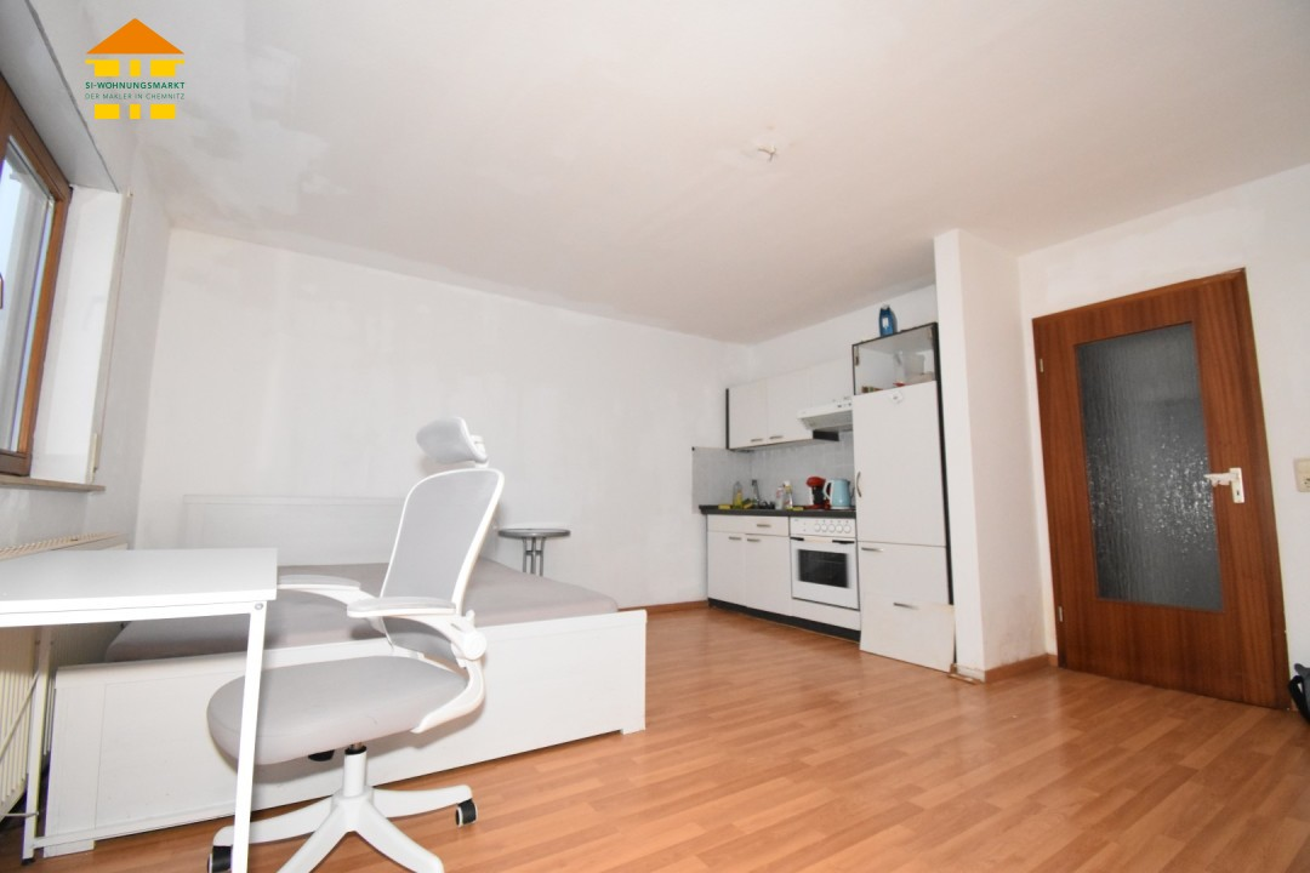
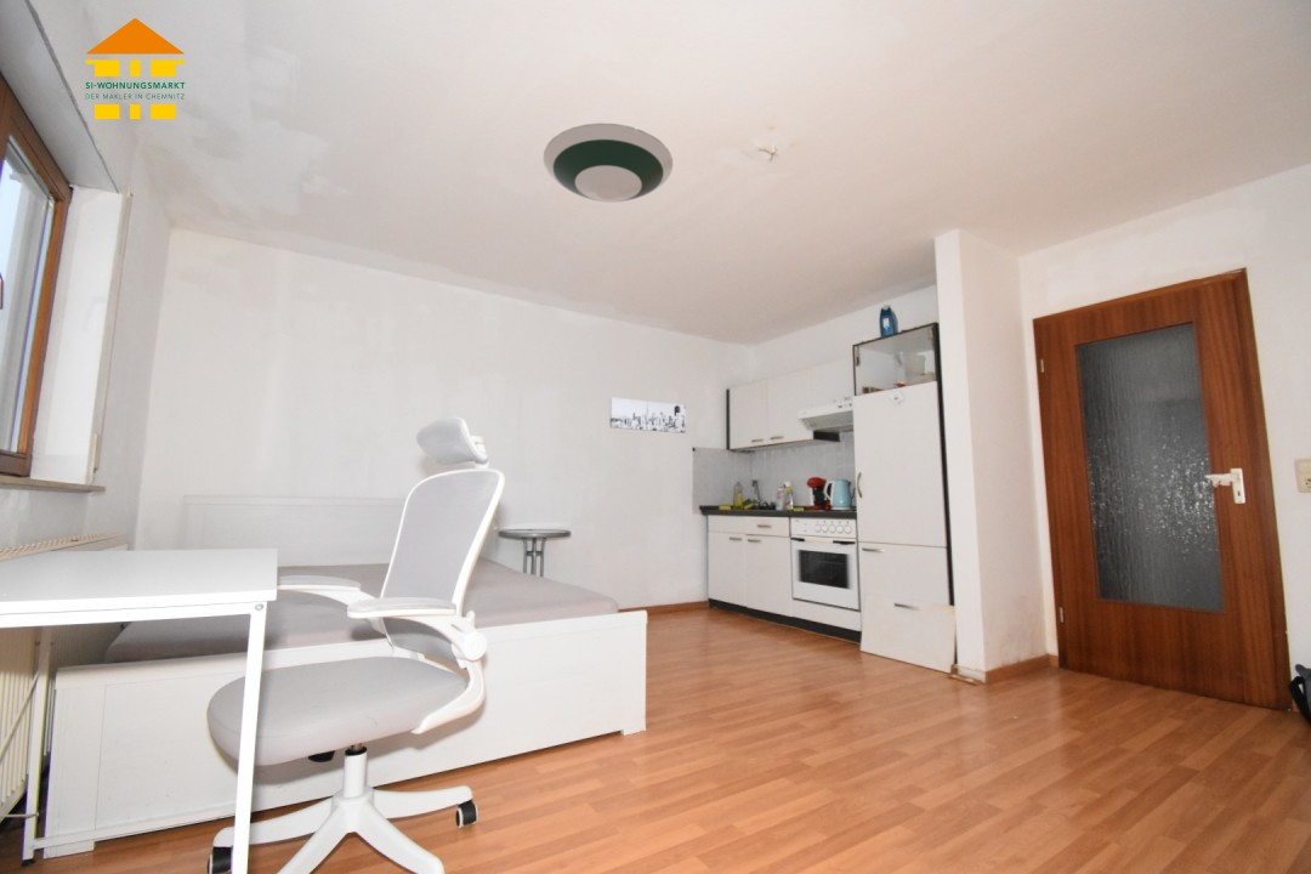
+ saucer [543,123,674,203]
+ wall art [608,397,687,435]
